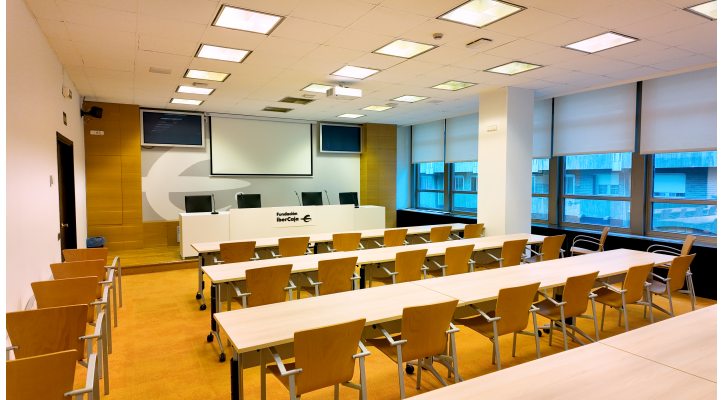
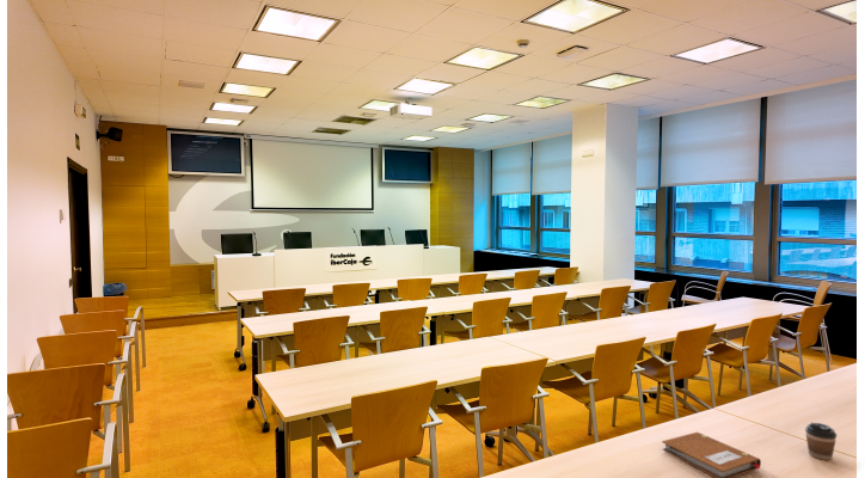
+ notebook [661,431,762,478]
+ coffee cup [804,422,838,461]
